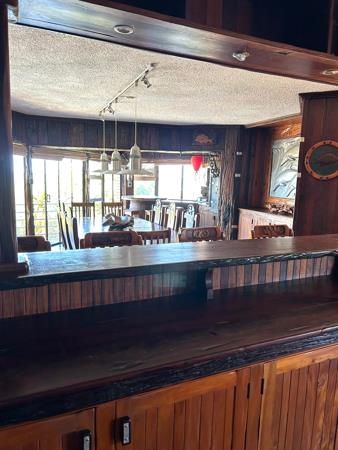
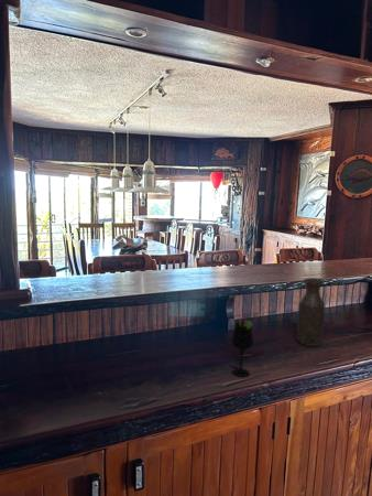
+ bottle [296,277,326,347]
+ wine glass [231,313,254,378]
